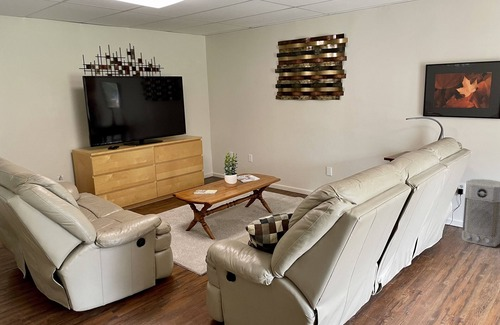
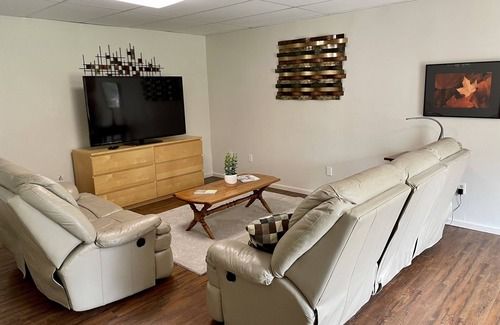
- air purifier [461,178,500,248]
